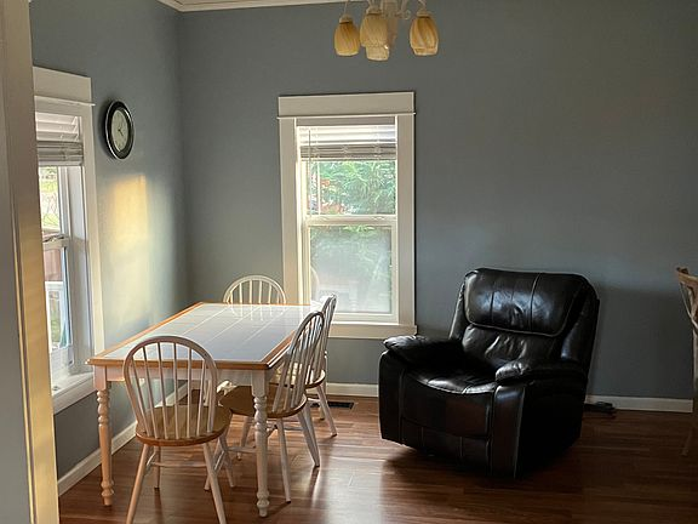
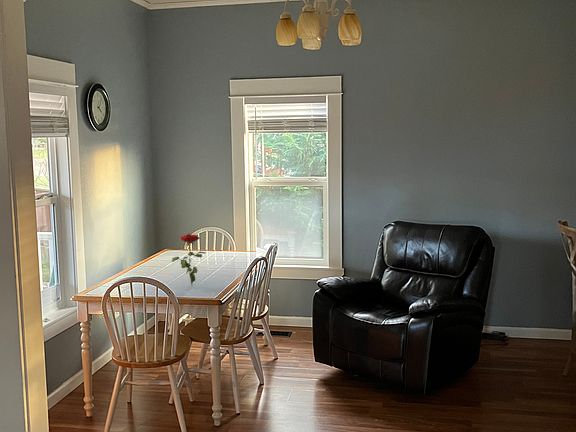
+ flower [170,233,207,287]
